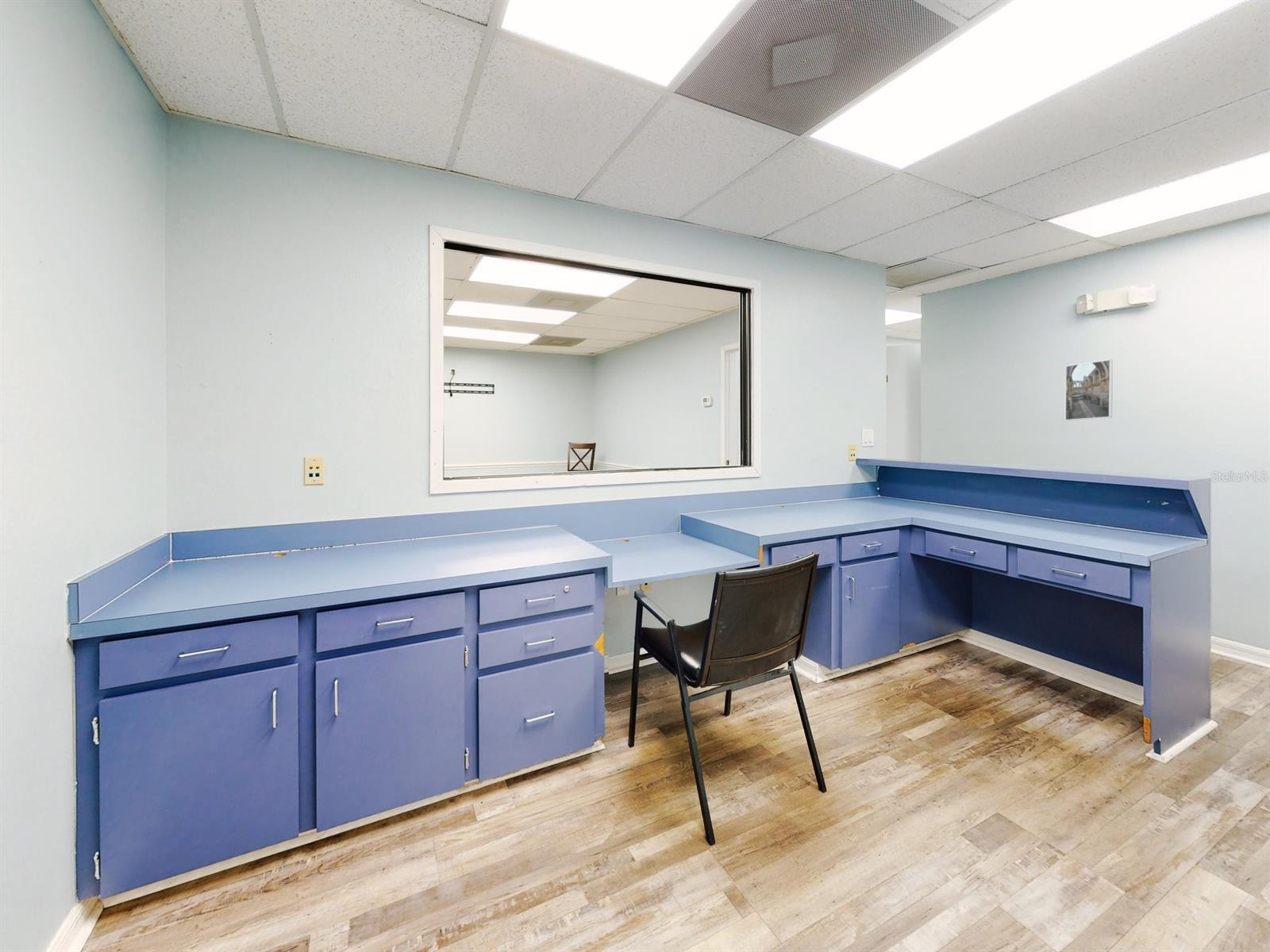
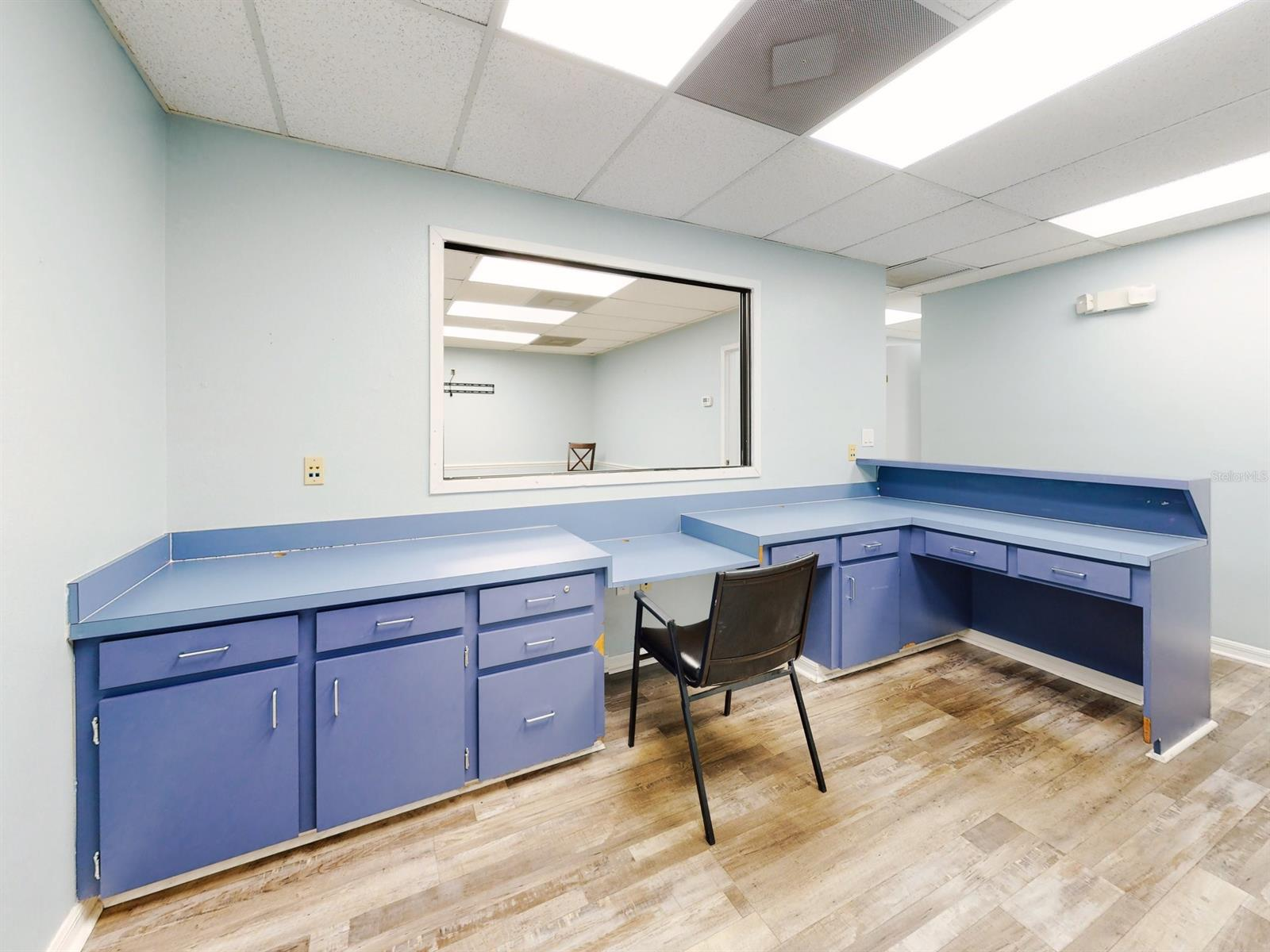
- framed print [1064,359,1114,421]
